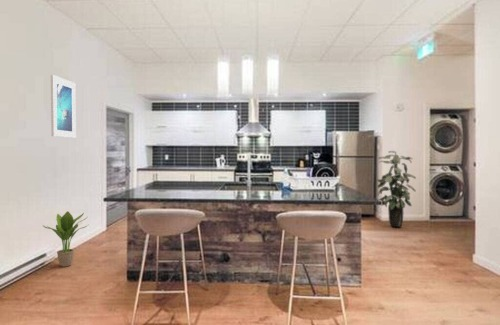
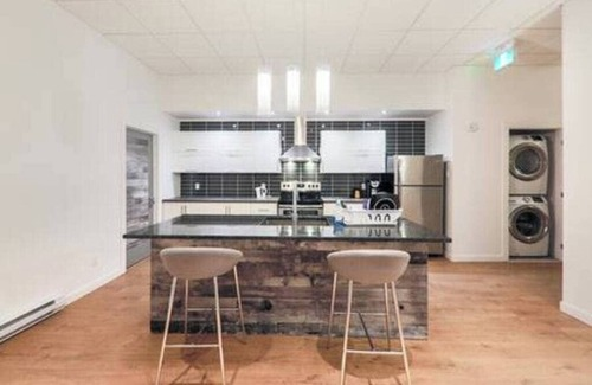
- indoor plant [376,150,417,228]
- potted plant [42,210,89,268]
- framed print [50,74,77,139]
